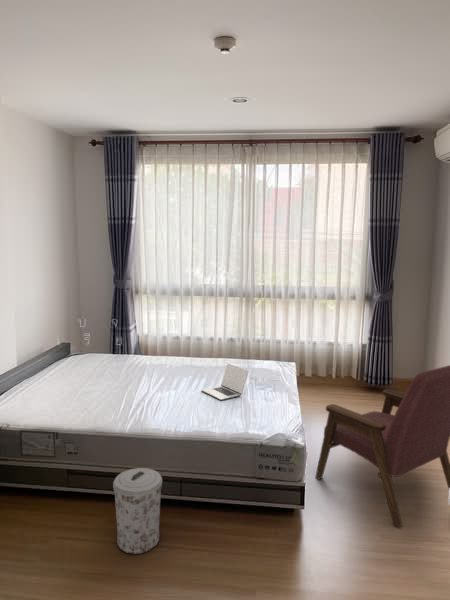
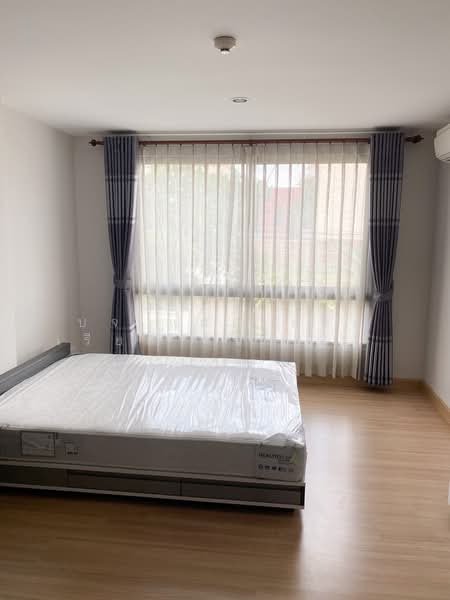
- laptop [200,363,250,401]
- trash can [112,467,163,555]
- armchair [314,364,450,528]
